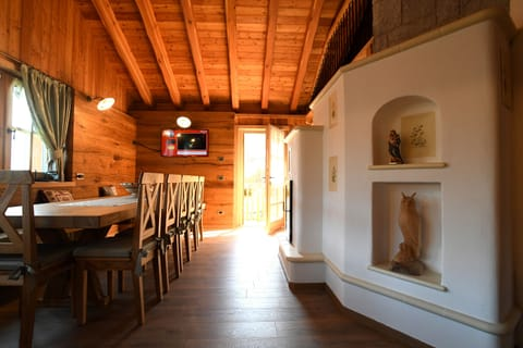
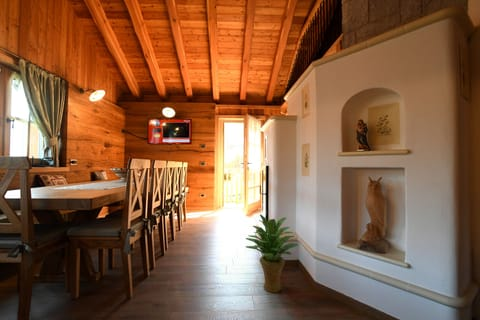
+ potted plant [245,214,299,293]
